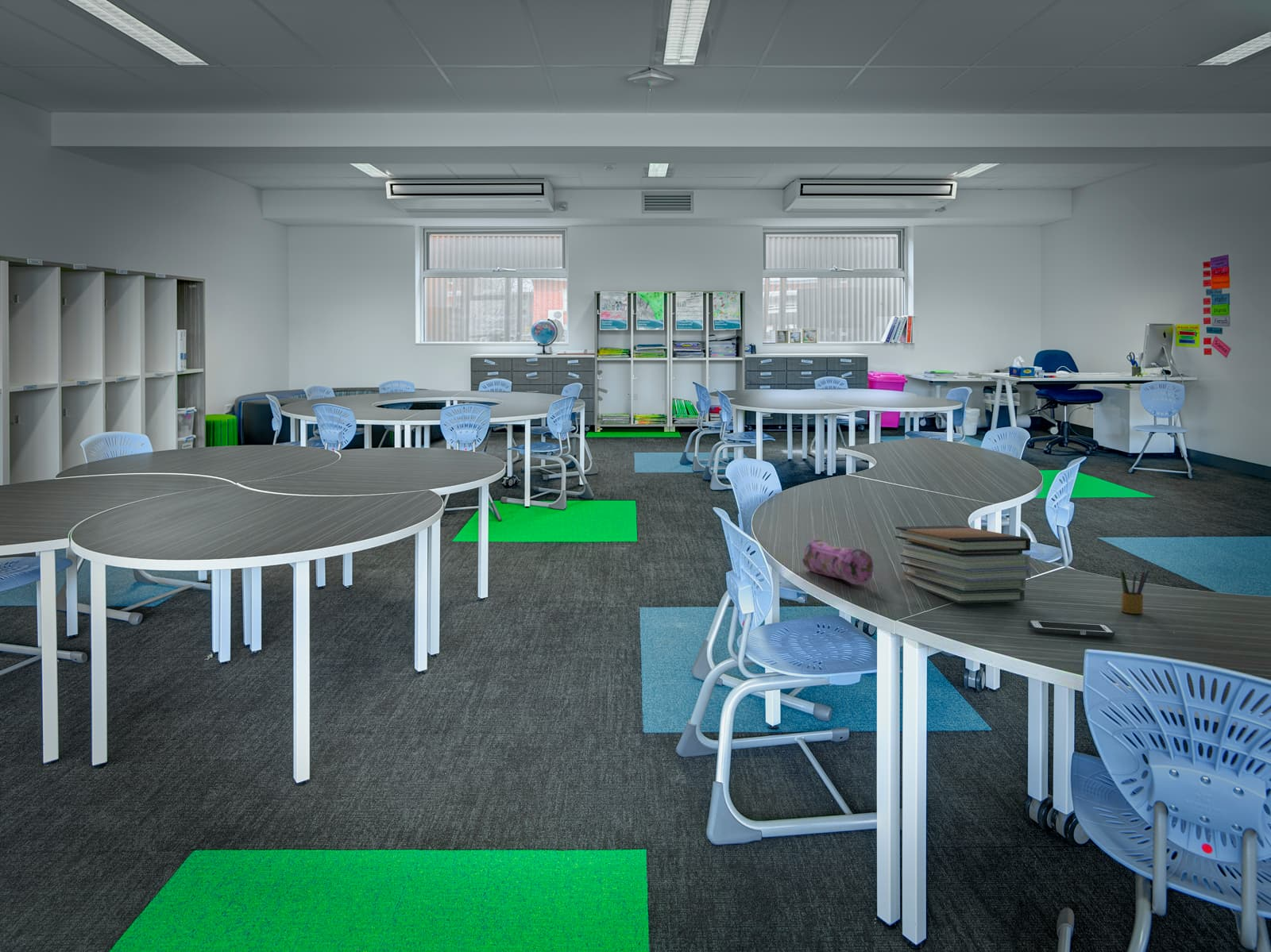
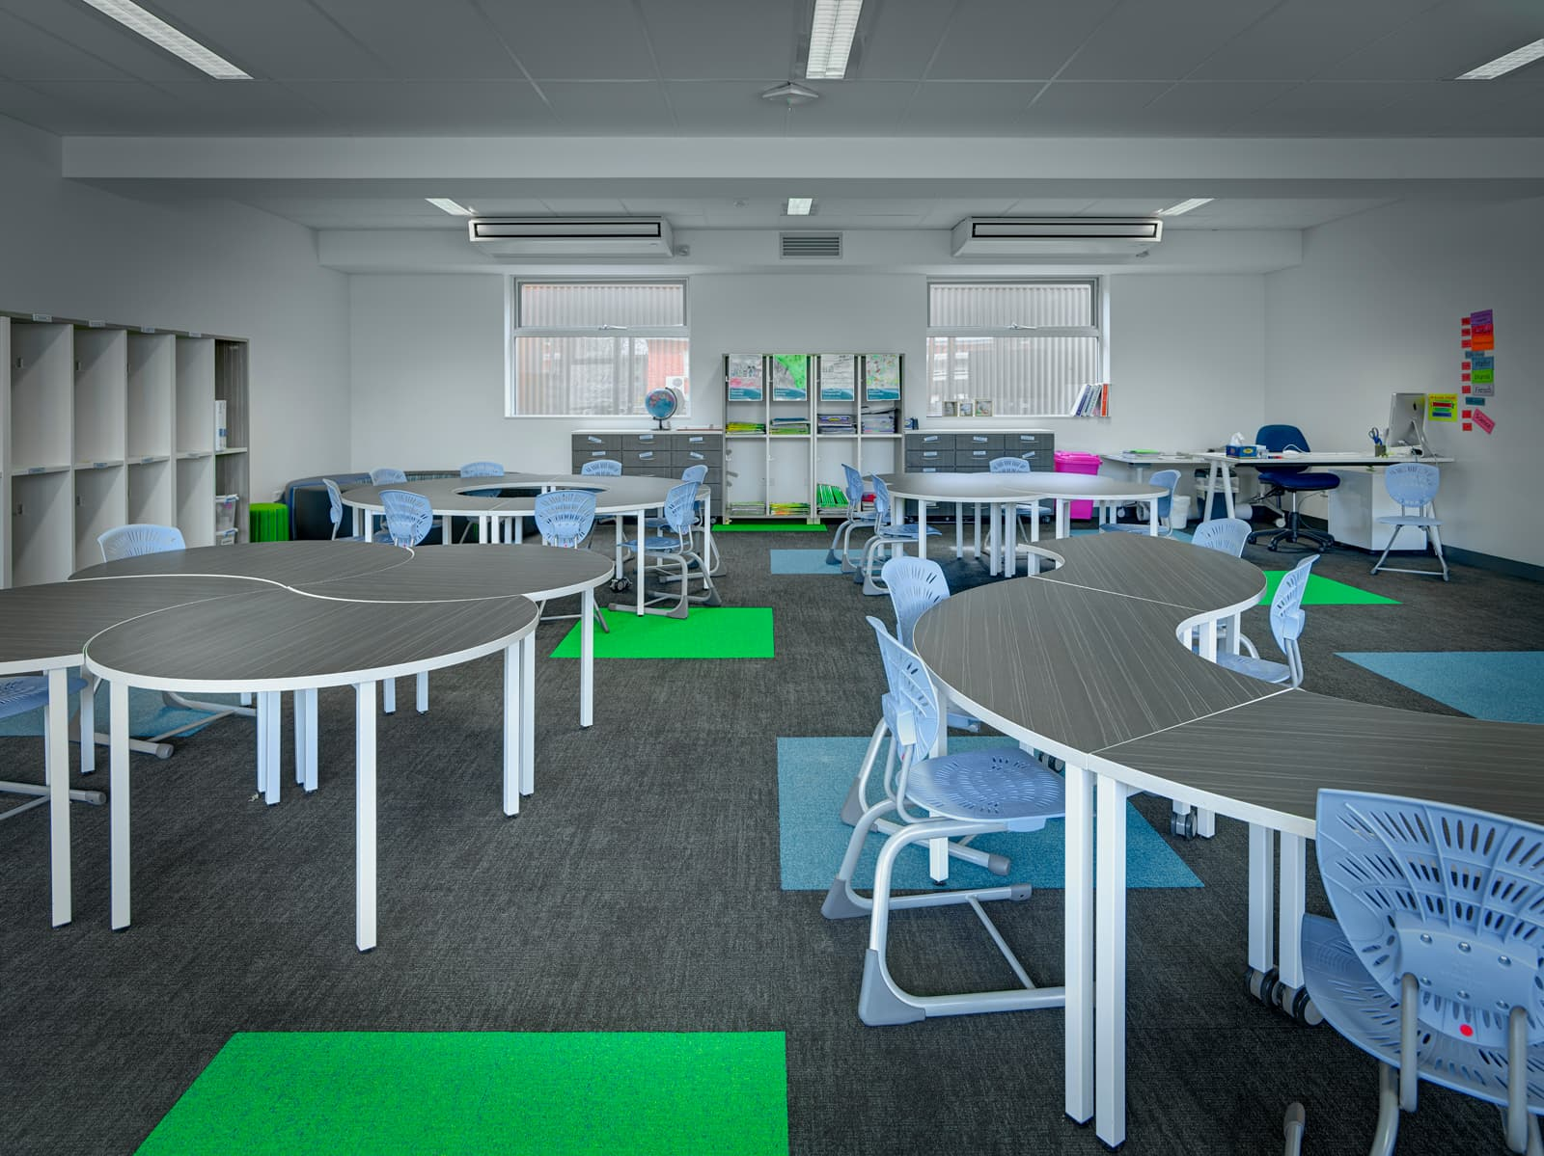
- cell phone [1028,619,1115,638]
- pencil case [802,538,874,585]
- book stack [894,525,1032,604]
- pencil box [1119,566,1150,615]
